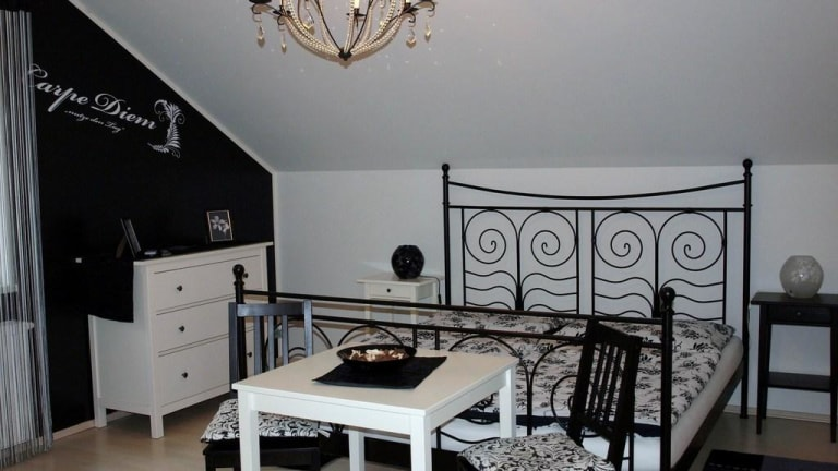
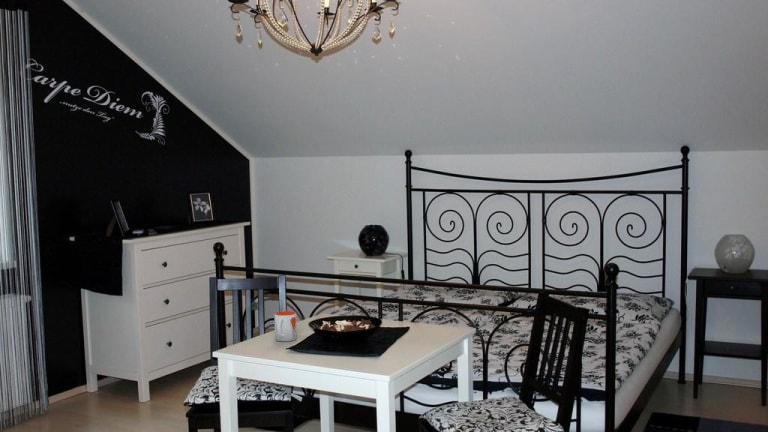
+ mug [273,310,298,342]
